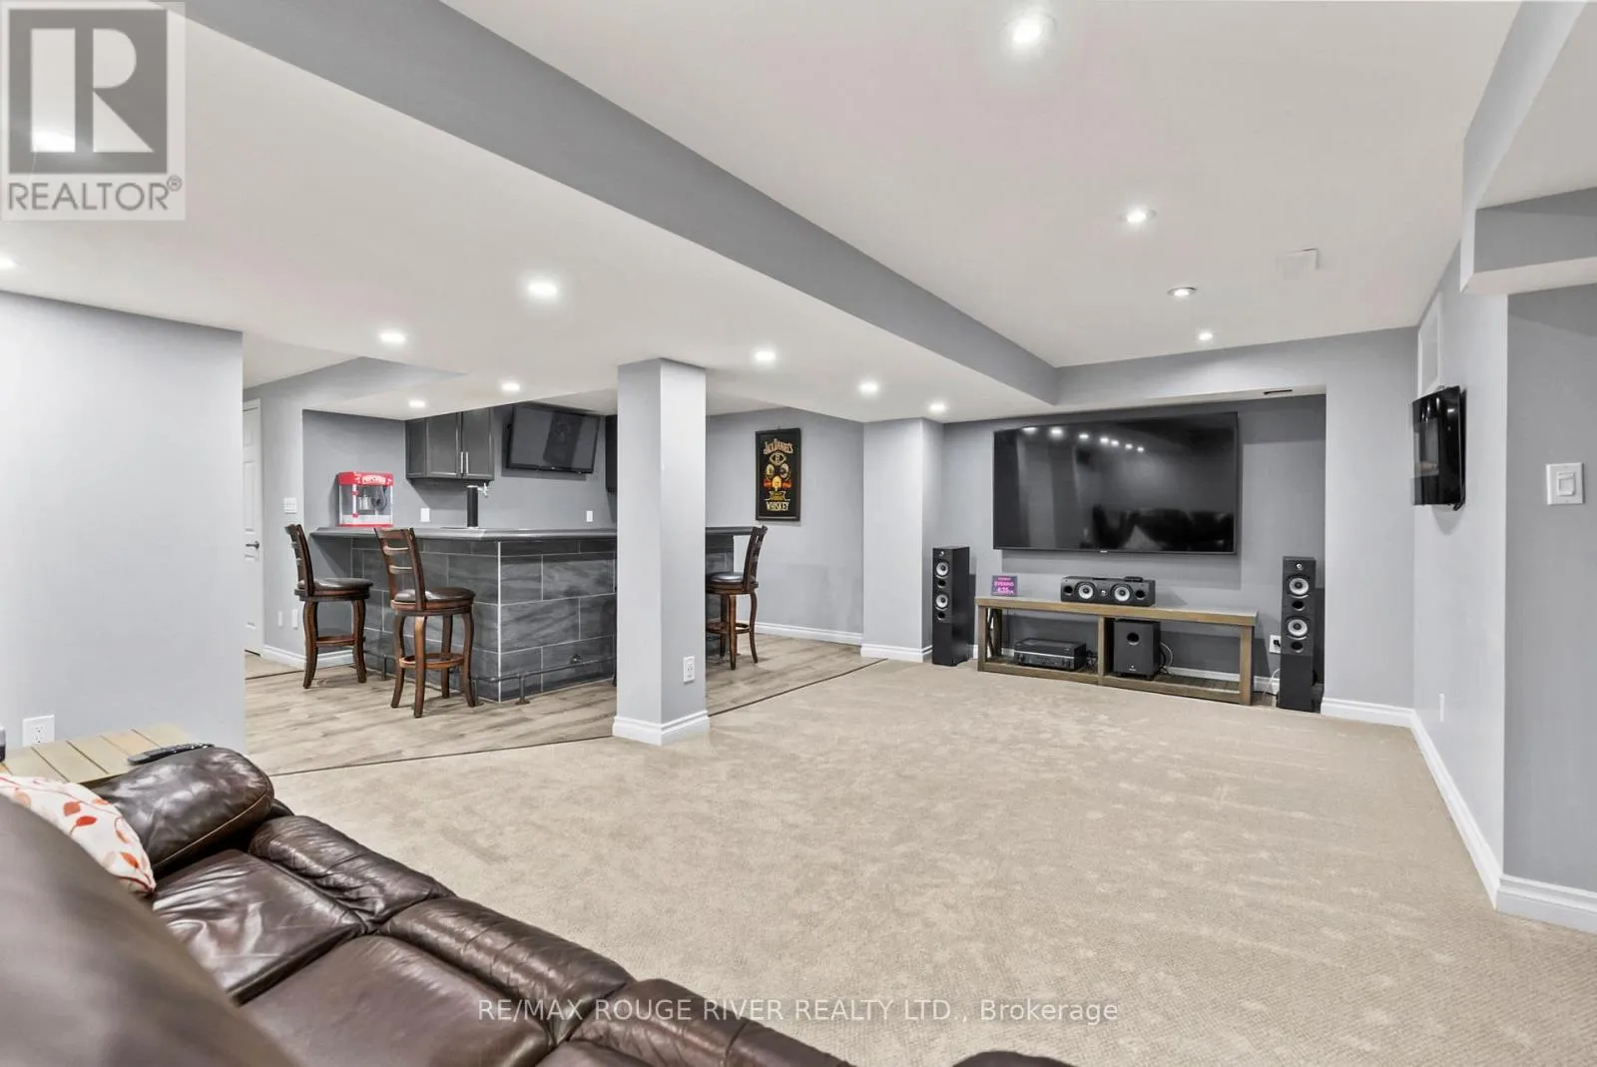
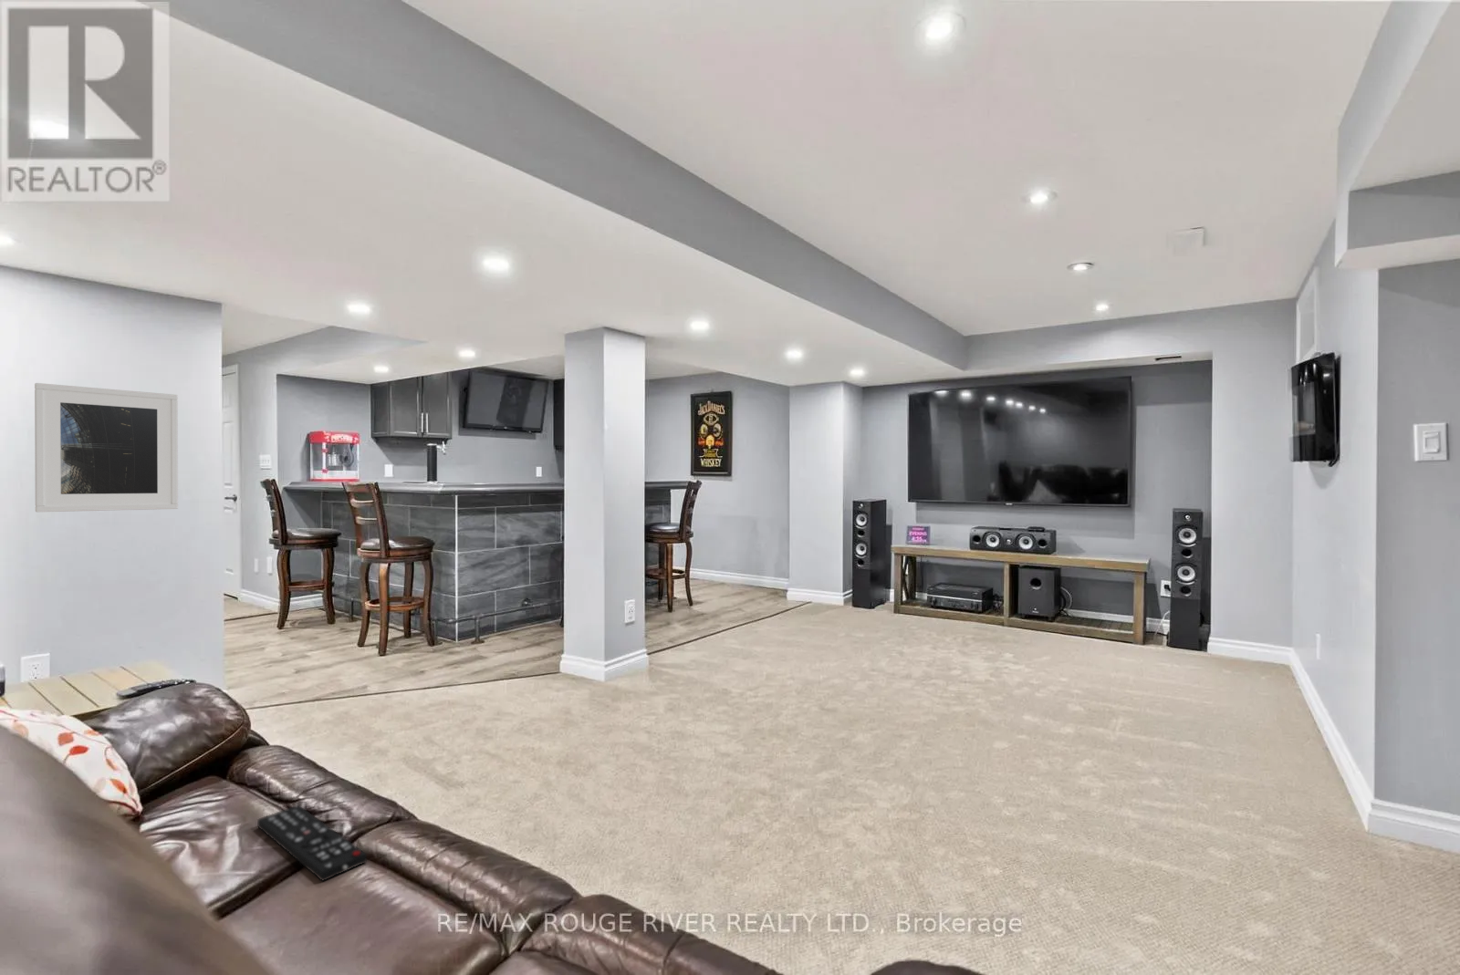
+ remote control [257,804,368,883]
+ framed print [34,382,179,513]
